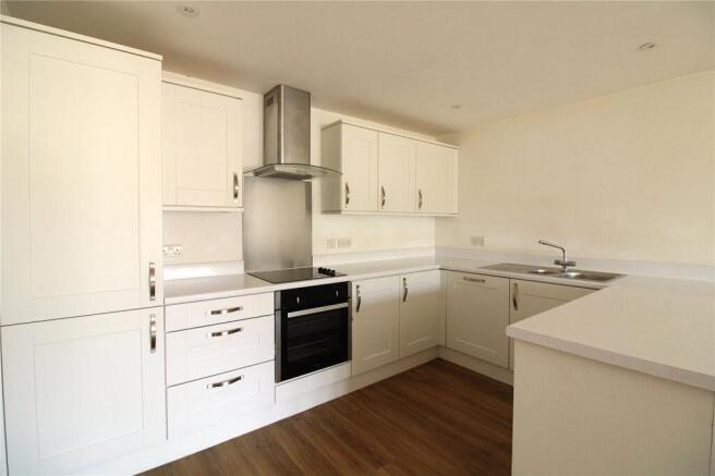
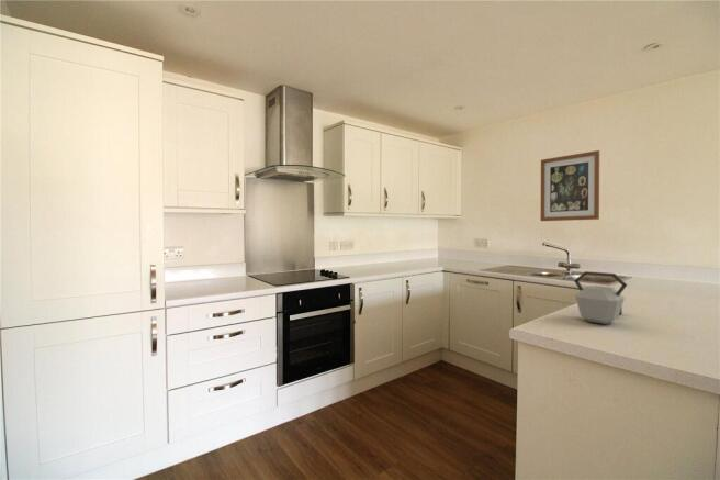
+ kettle [573,270,629,325]
+ wall art [540,149,600,222]
